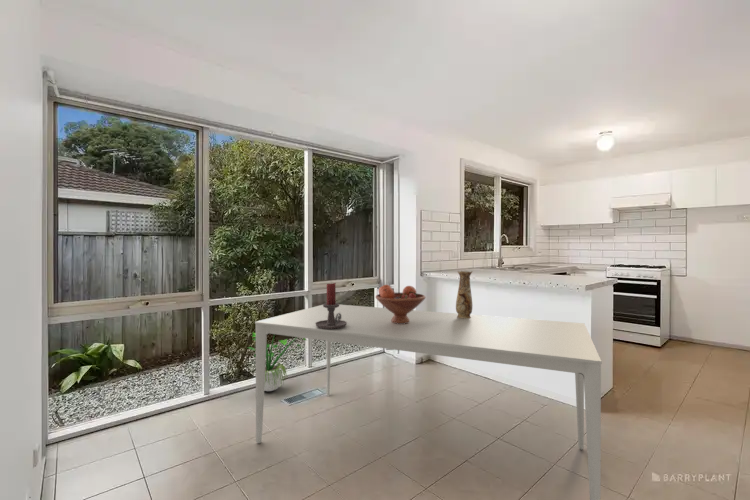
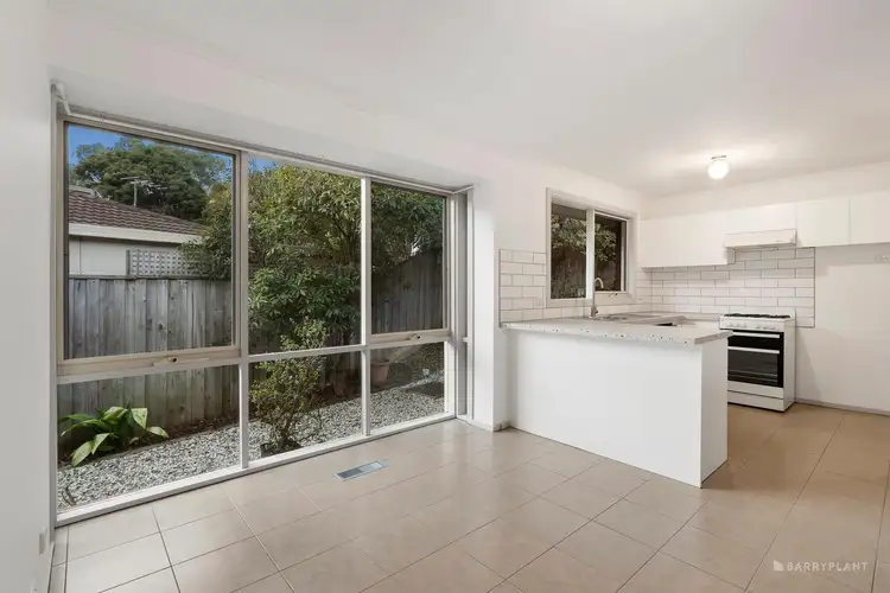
- candle holder [315,282,347,329]
- vase [455,270,474,319]
- potted plant [248,317,307,392]
- dining table [254,304,603,500]
- fruit bowl [375,284,427,324]
